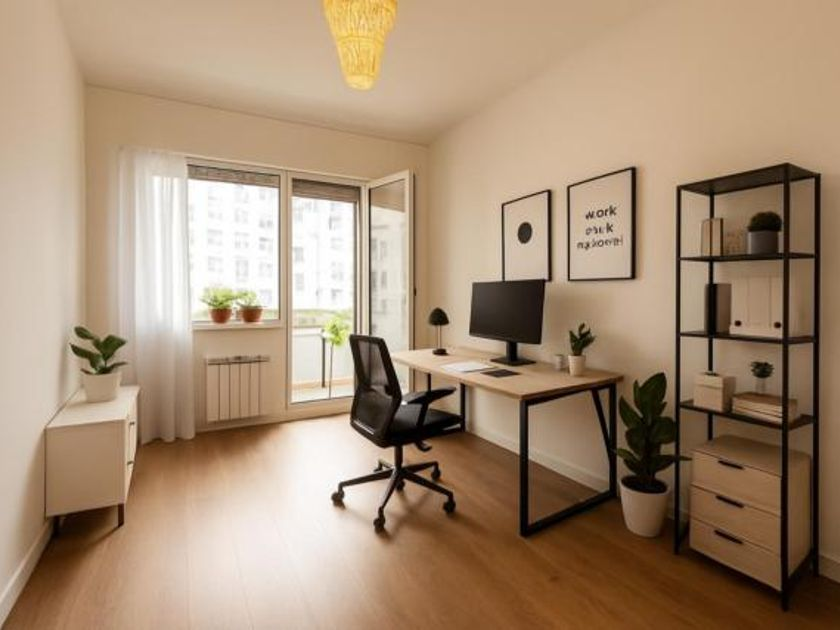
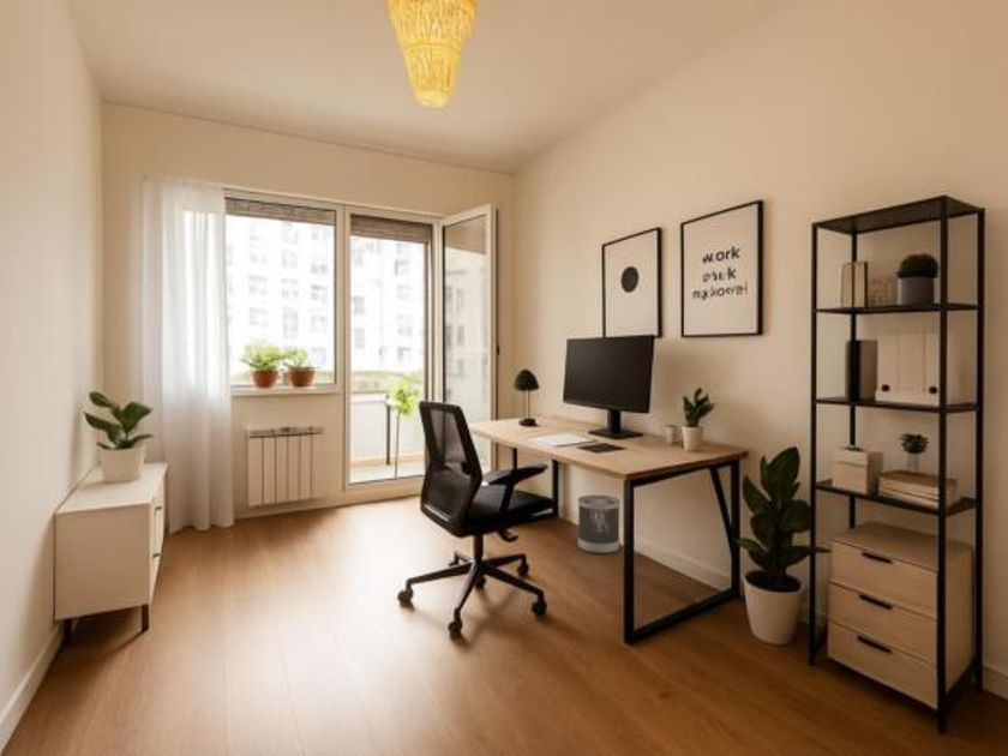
+ wastebasket [577,493,620,554]
